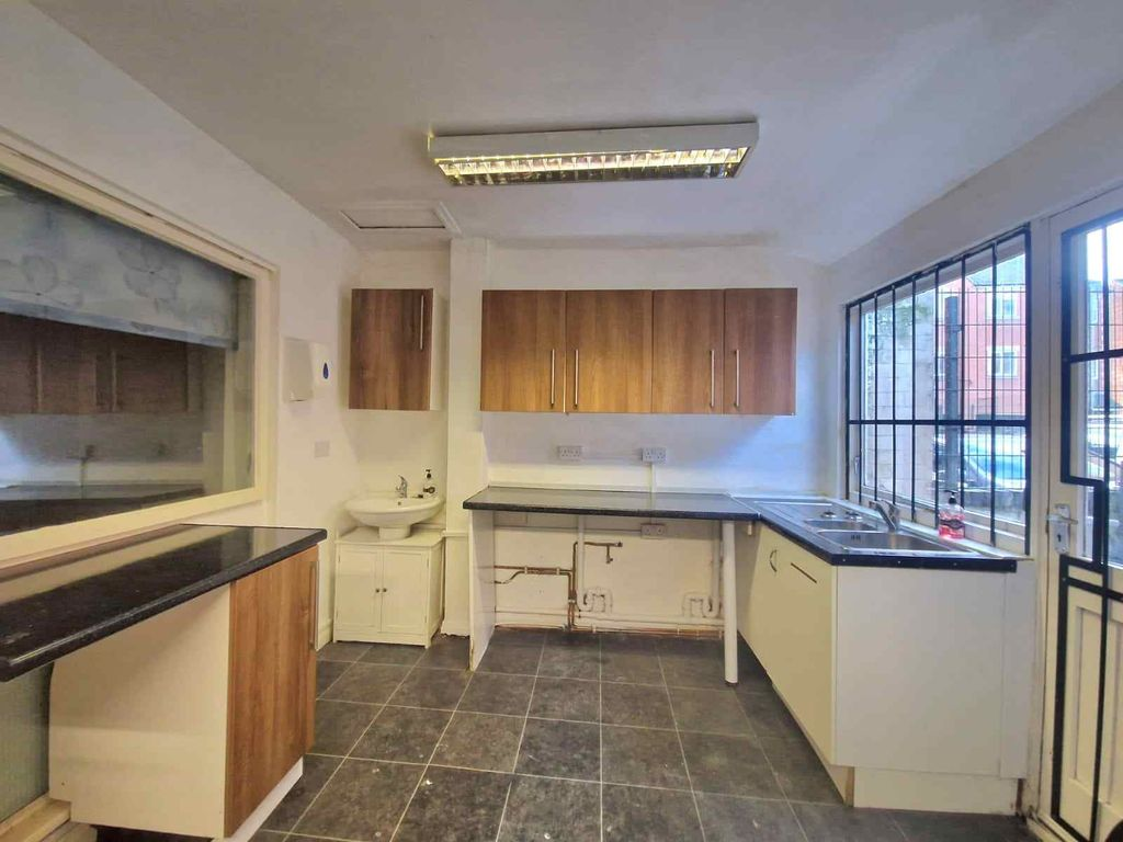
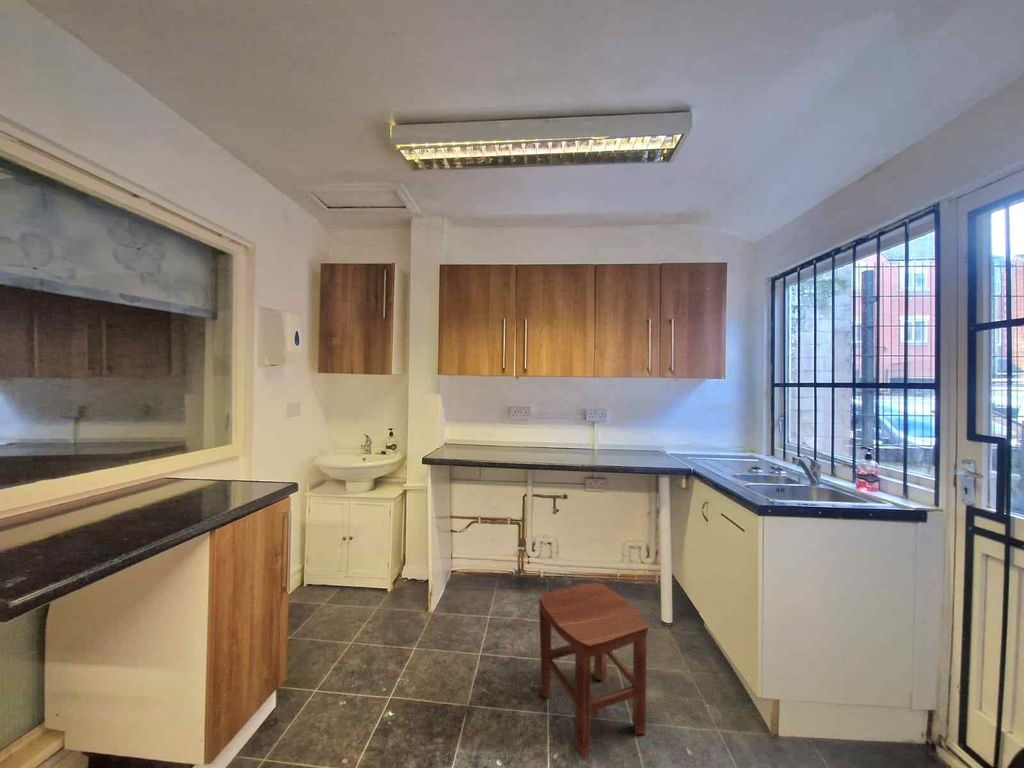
+ stool [538,581,649,761]
